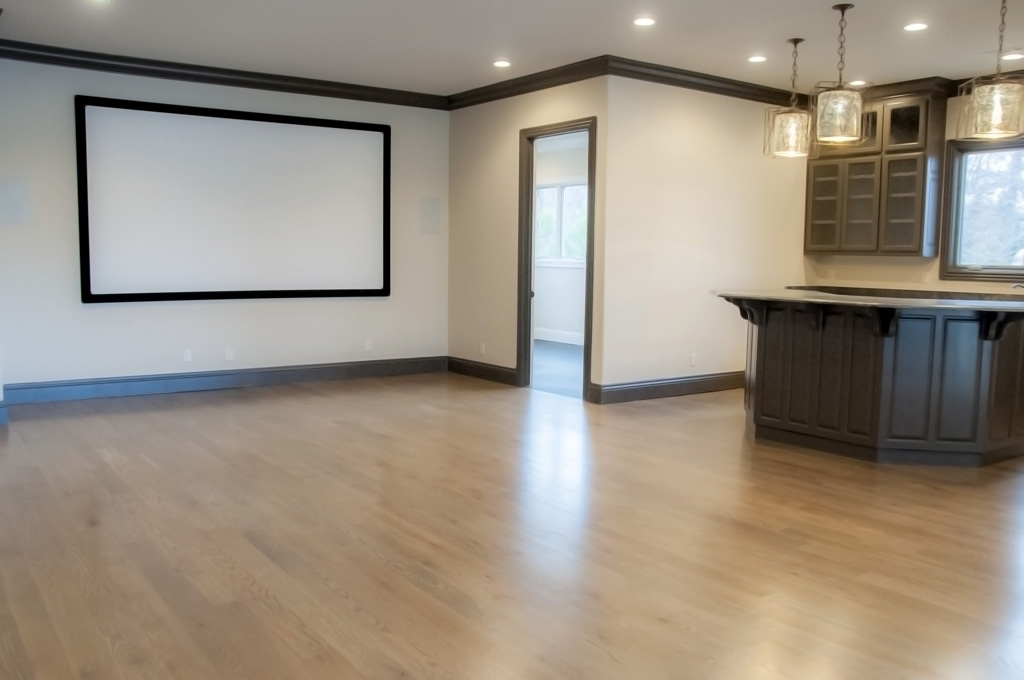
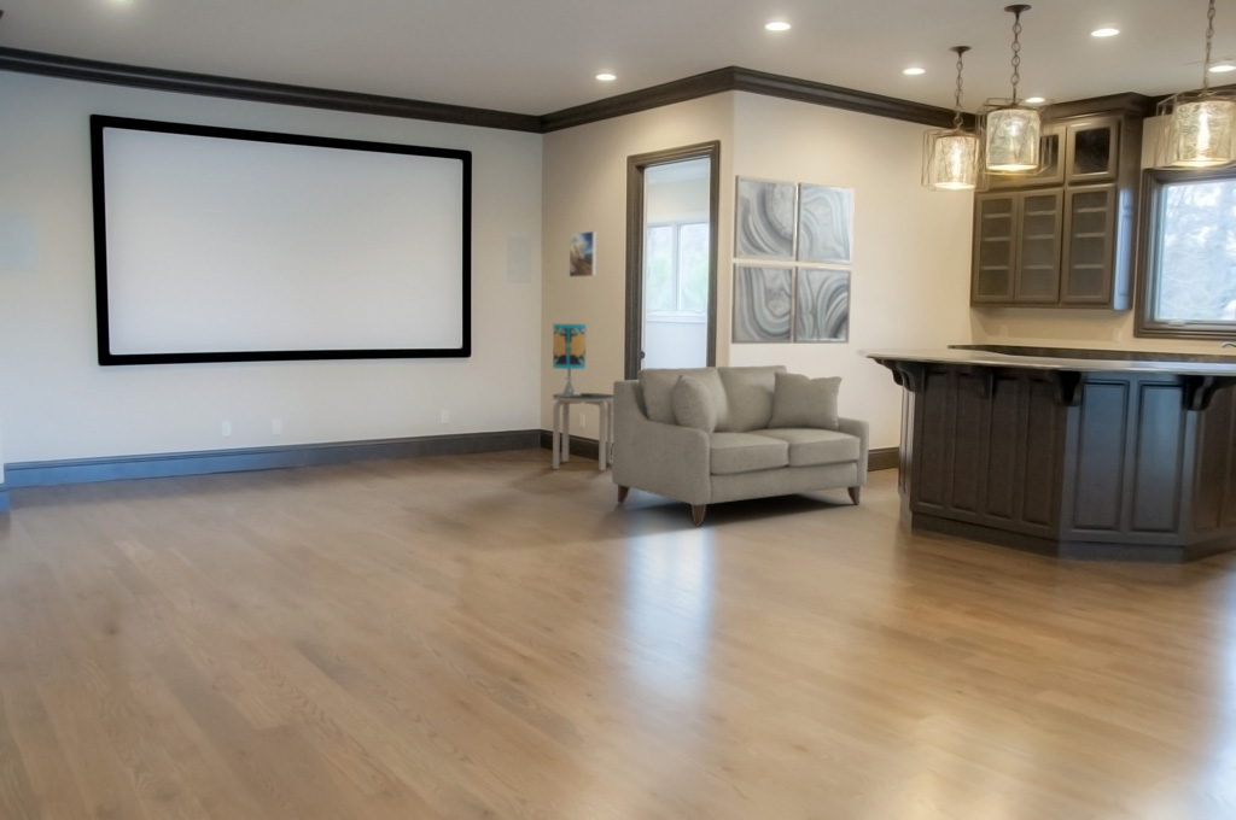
+ table lamp [552,323,594,397]
+ side table [552,392,613,472]
+ wall art [730,174,856,345]
+ sofa [611,364,870,527]
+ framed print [569,230,597,279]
